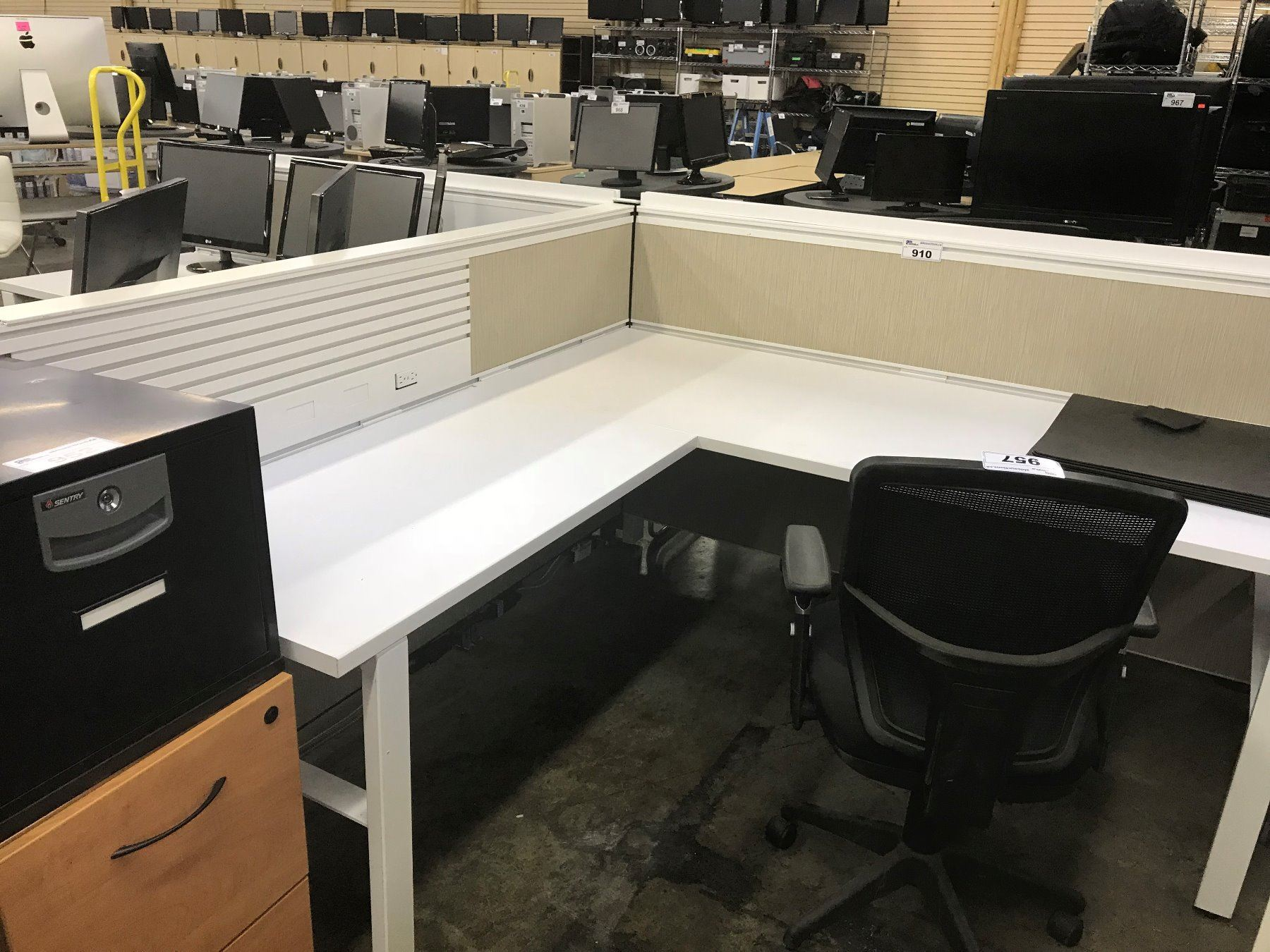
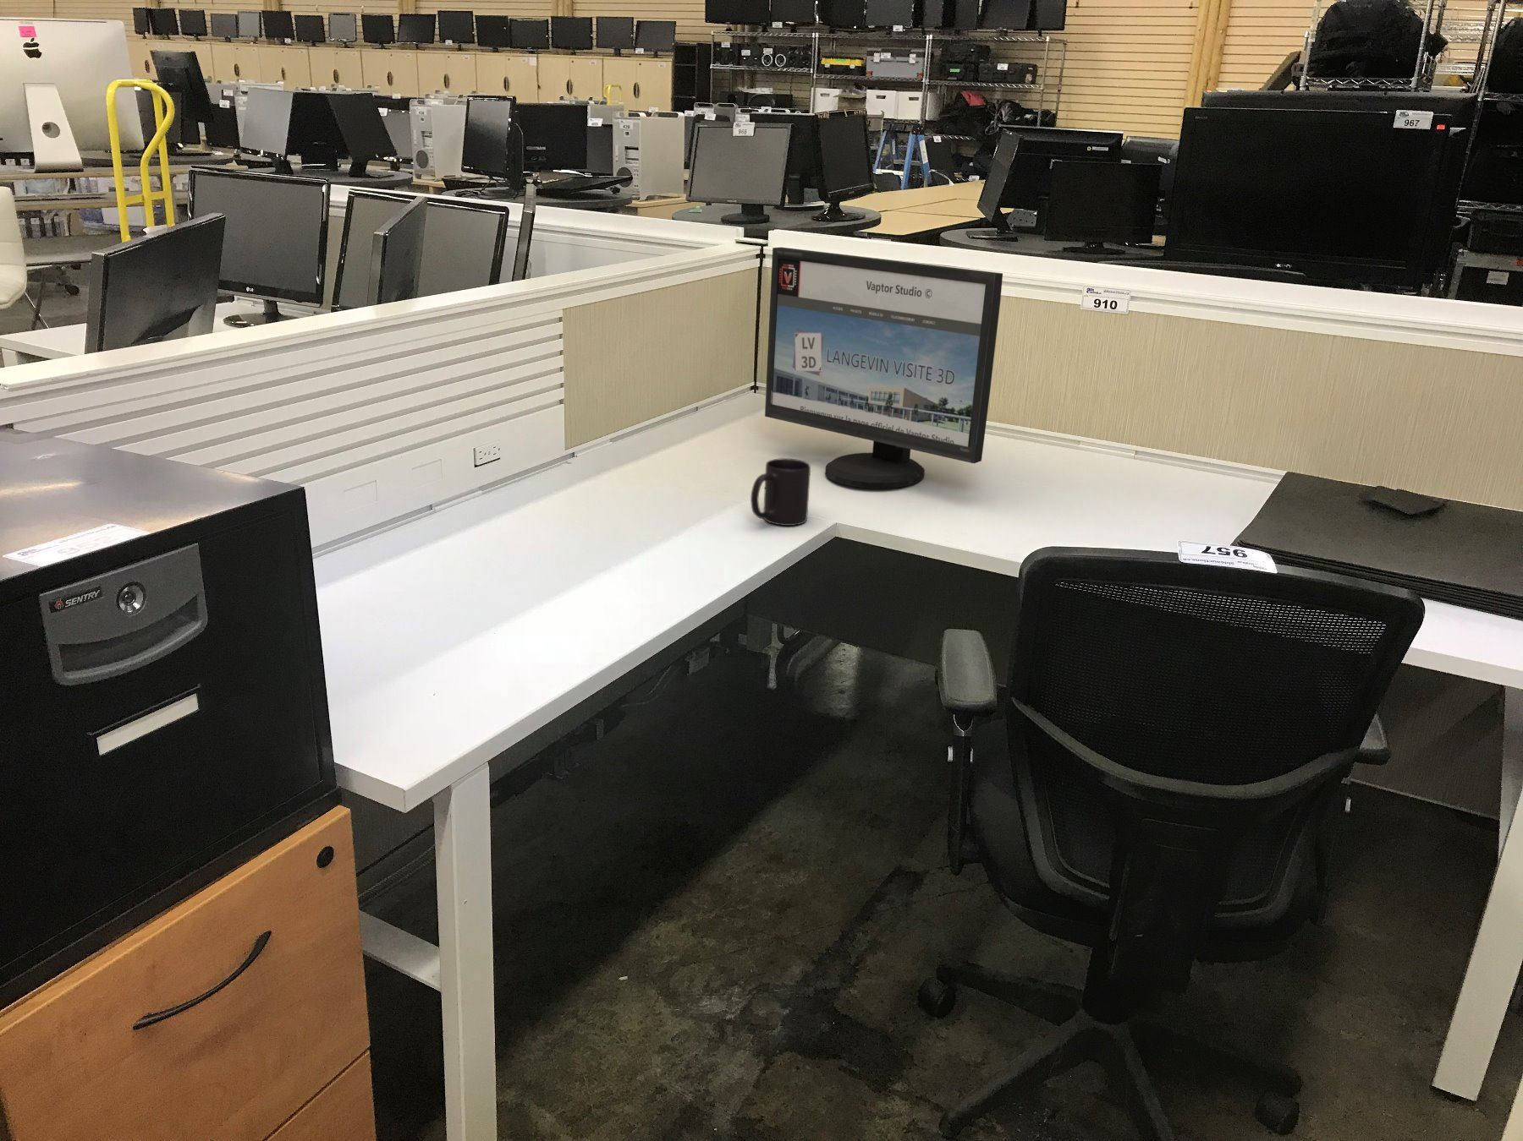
+ mug [750,458,812,526]
+ computer monitor [764,247,1004,489]
